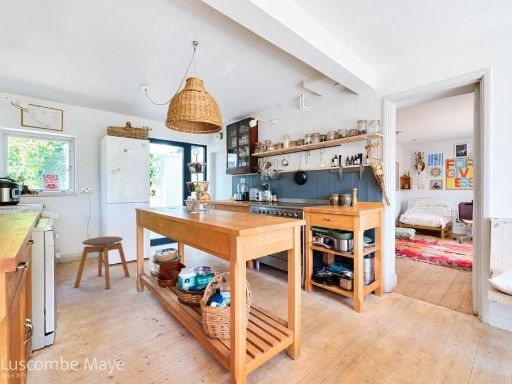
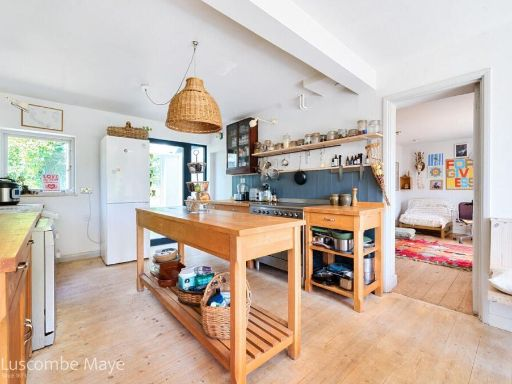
- stool [73,235,130,289]
